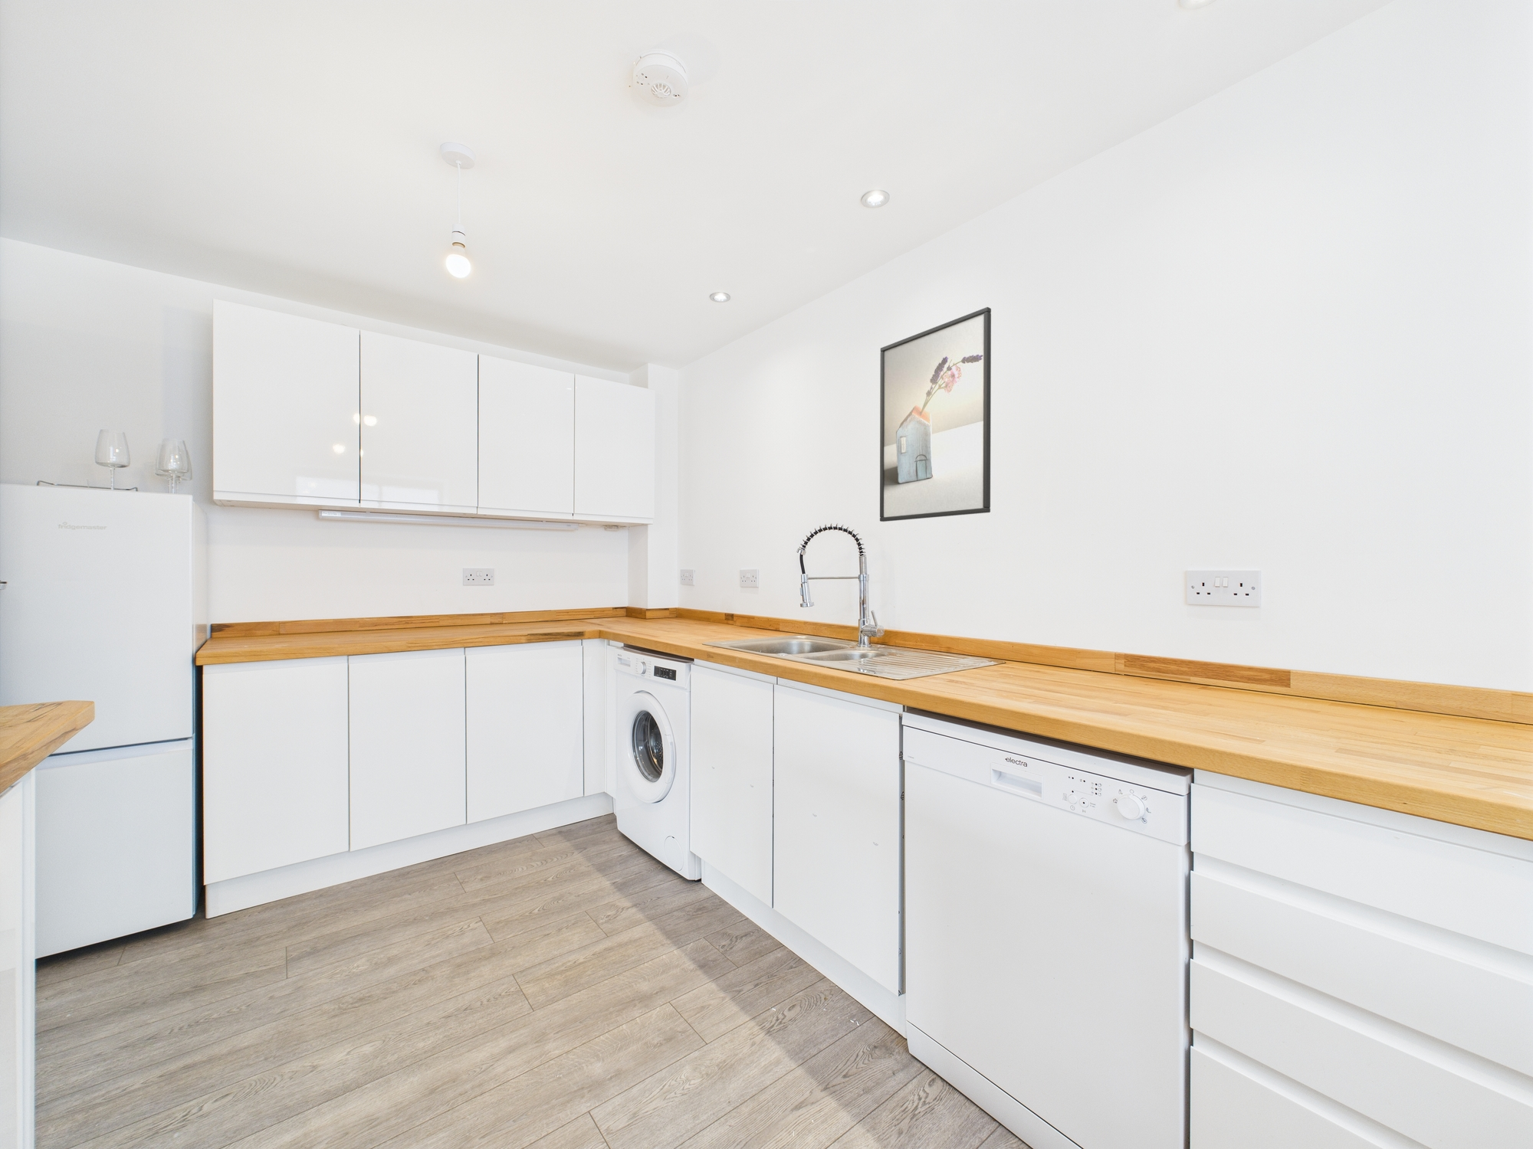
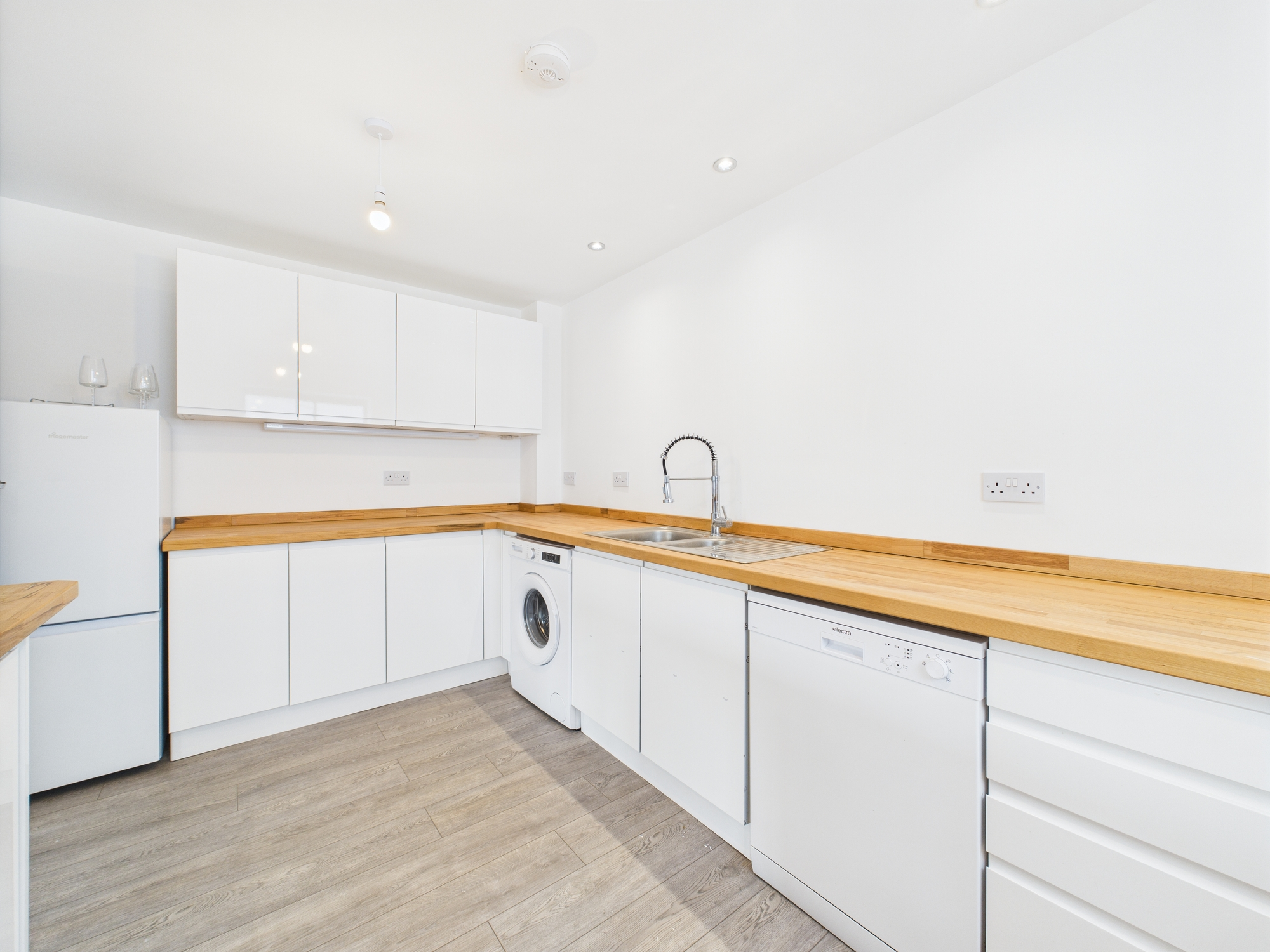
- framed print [879,307,992,523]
